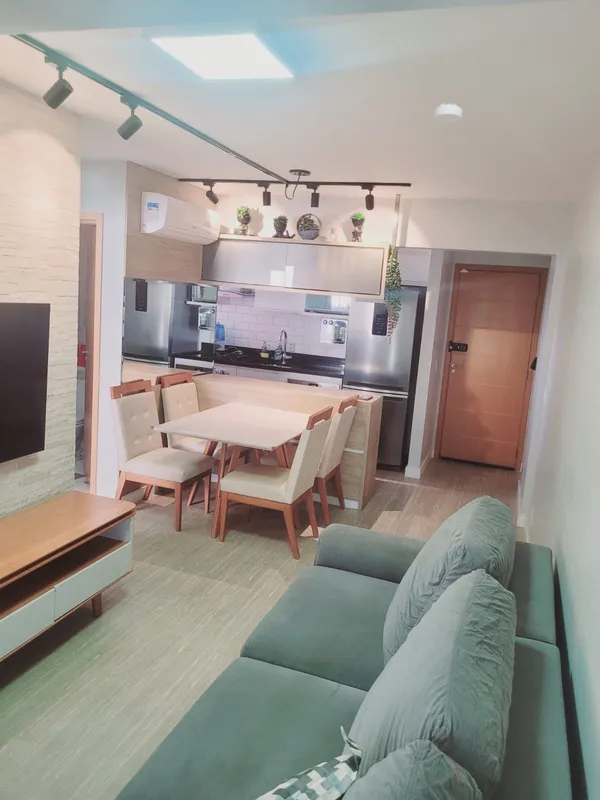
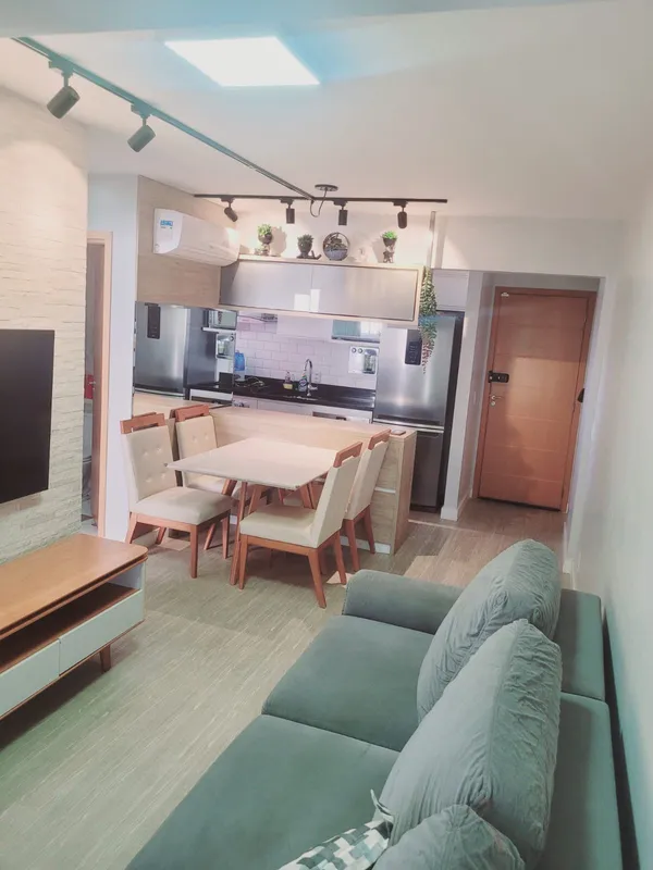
- smoke detector [433,102,463,124]
